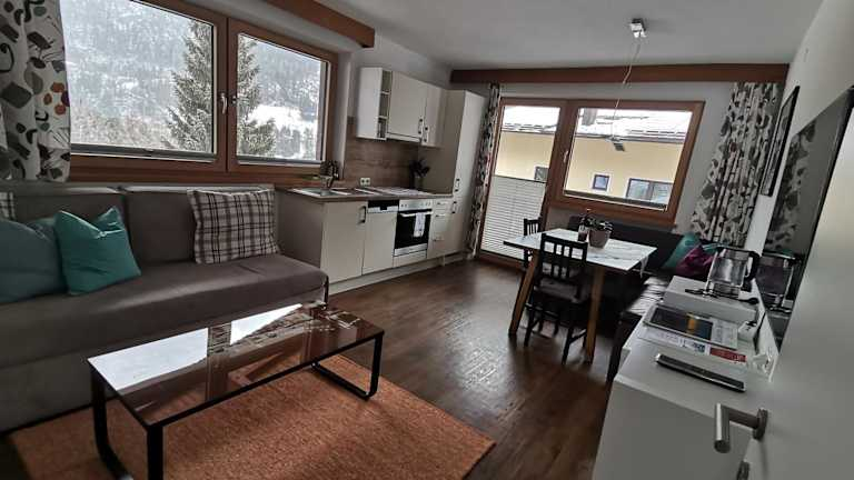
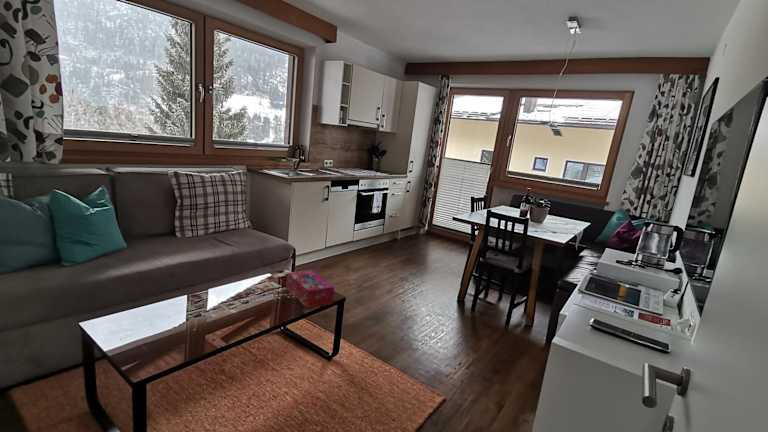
+ tissue box [285,269,335,309]
